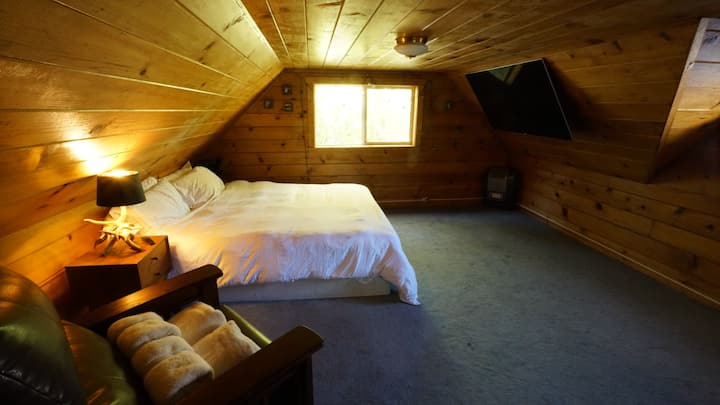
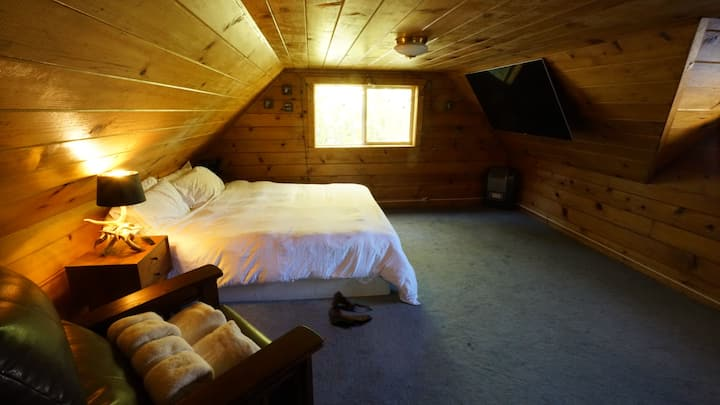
+ shoes [327,290,372,325]
